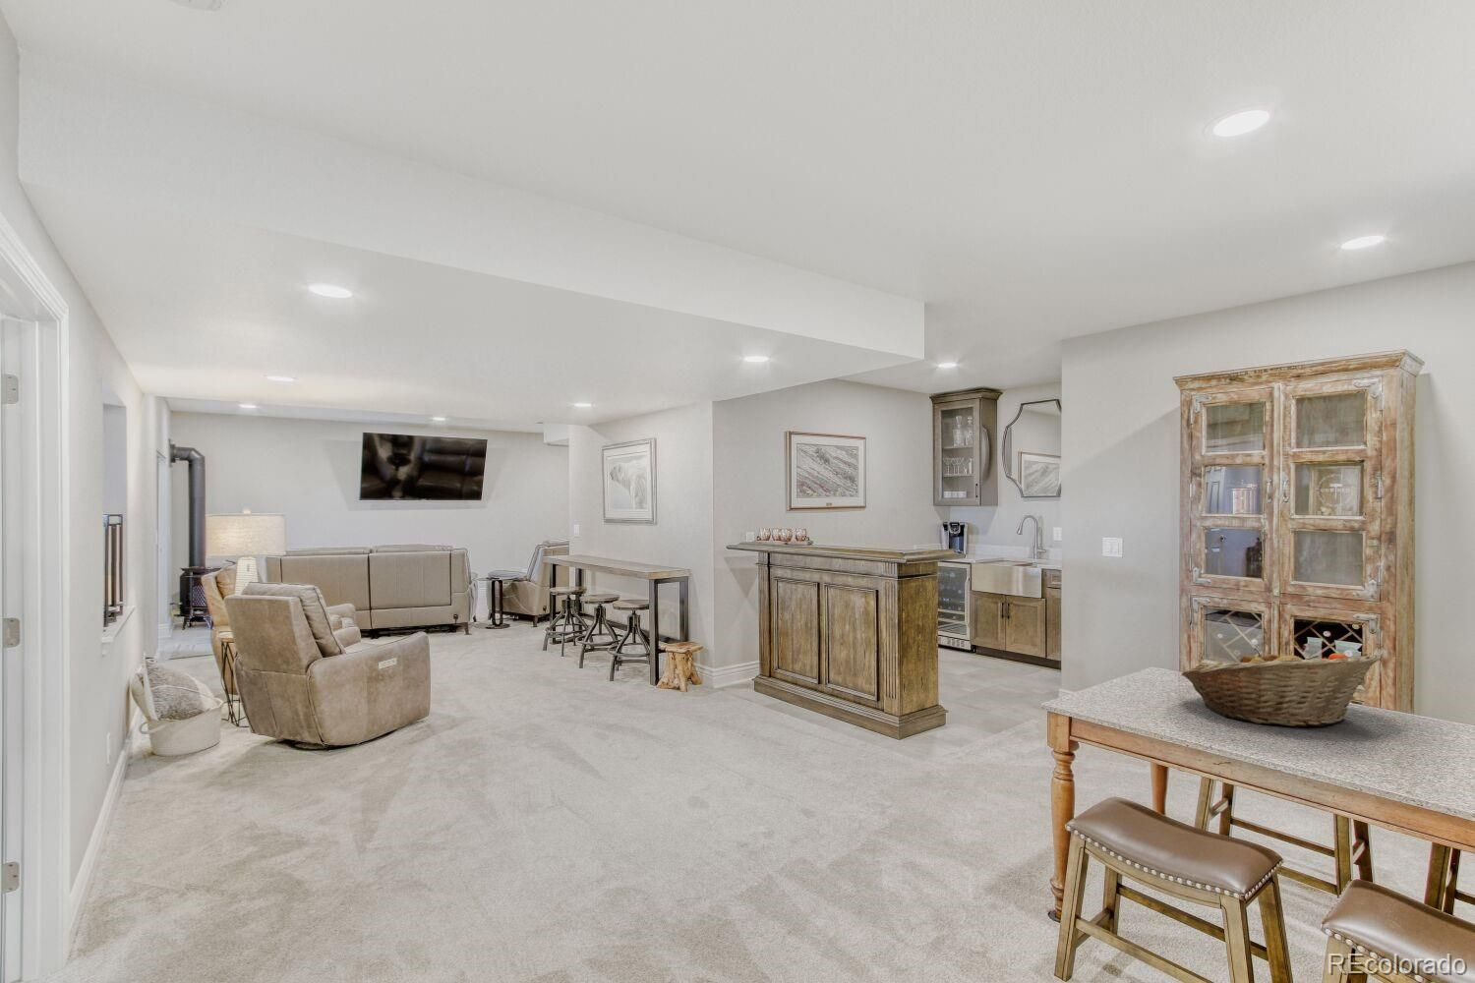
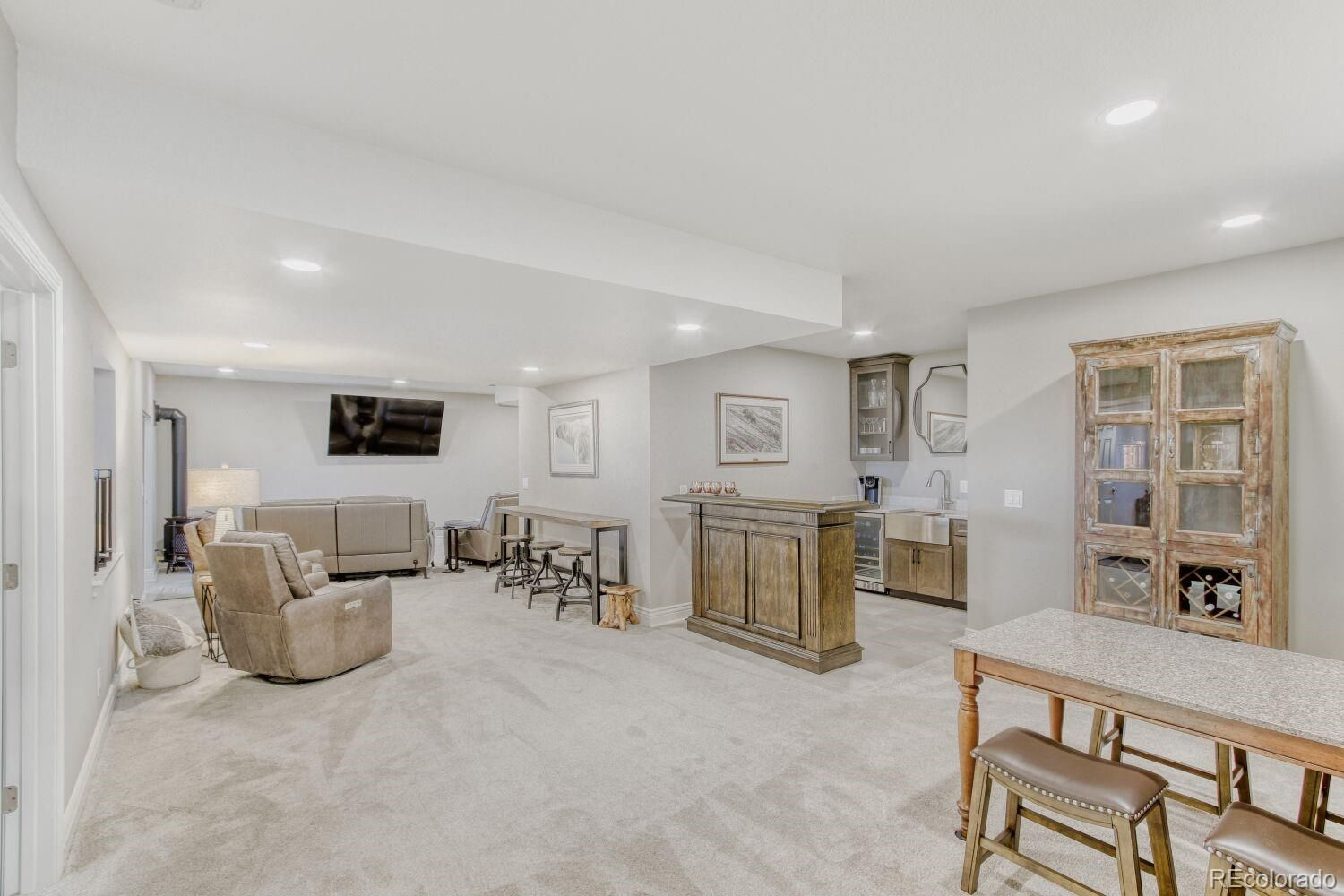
- fruit basket [1181,647,1381,728]
